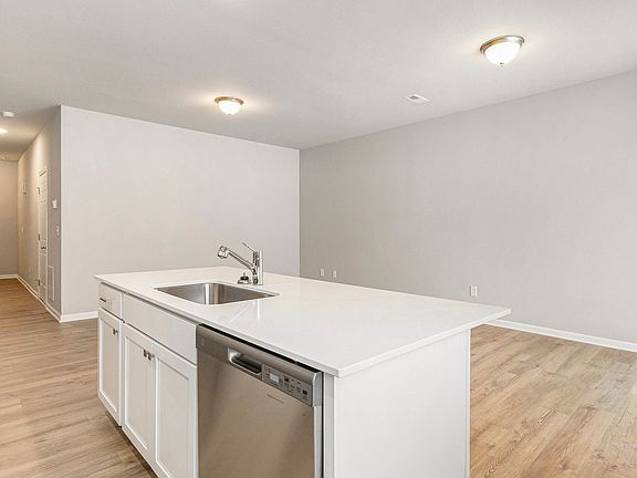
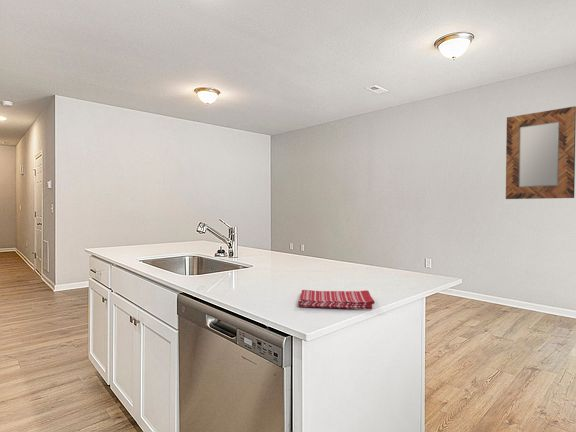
+ home mirror [505,105,576,200]
+ dish towel [297,289,376,310]
